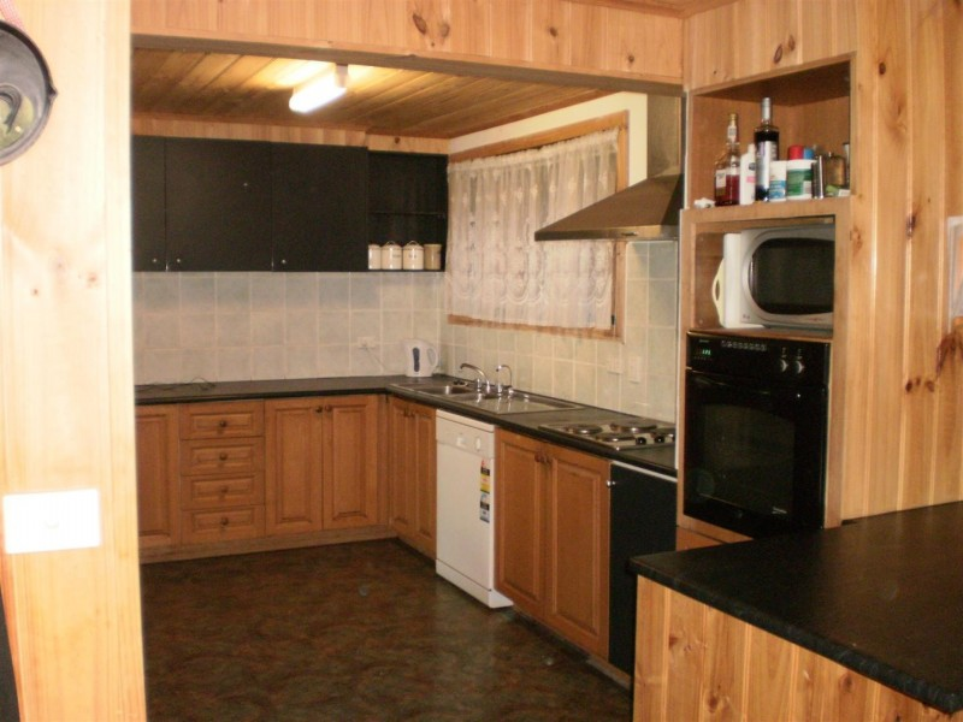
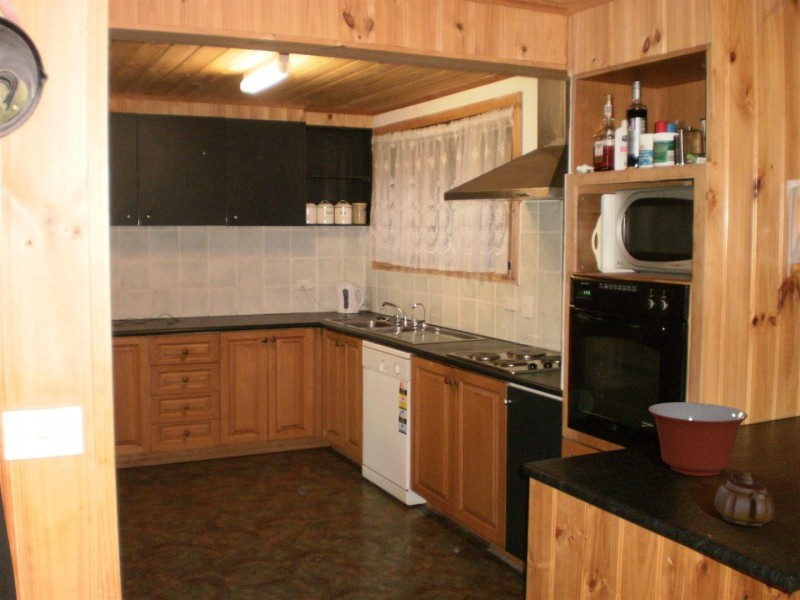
+ mixing bowl [647,401,749,477]
+ teapot [713,470,776,528]
